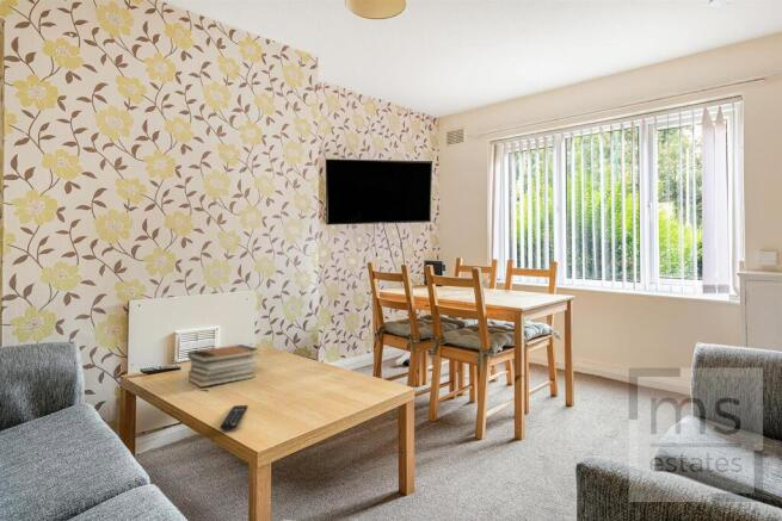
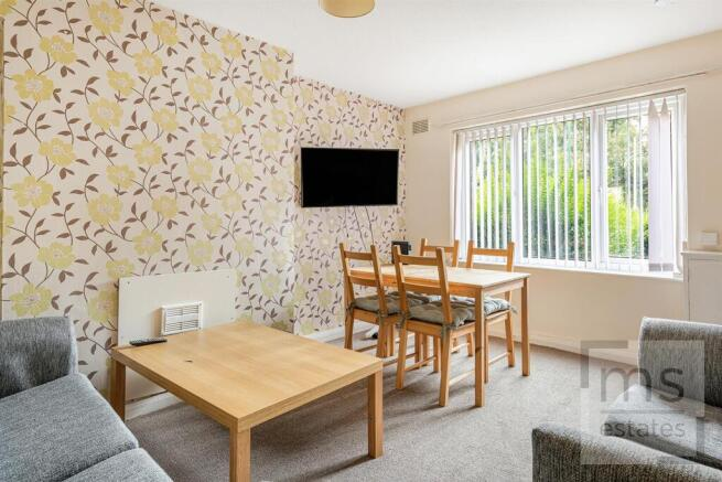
- book stack [186,343,260,389]
- remote control [218,404,248,432]
